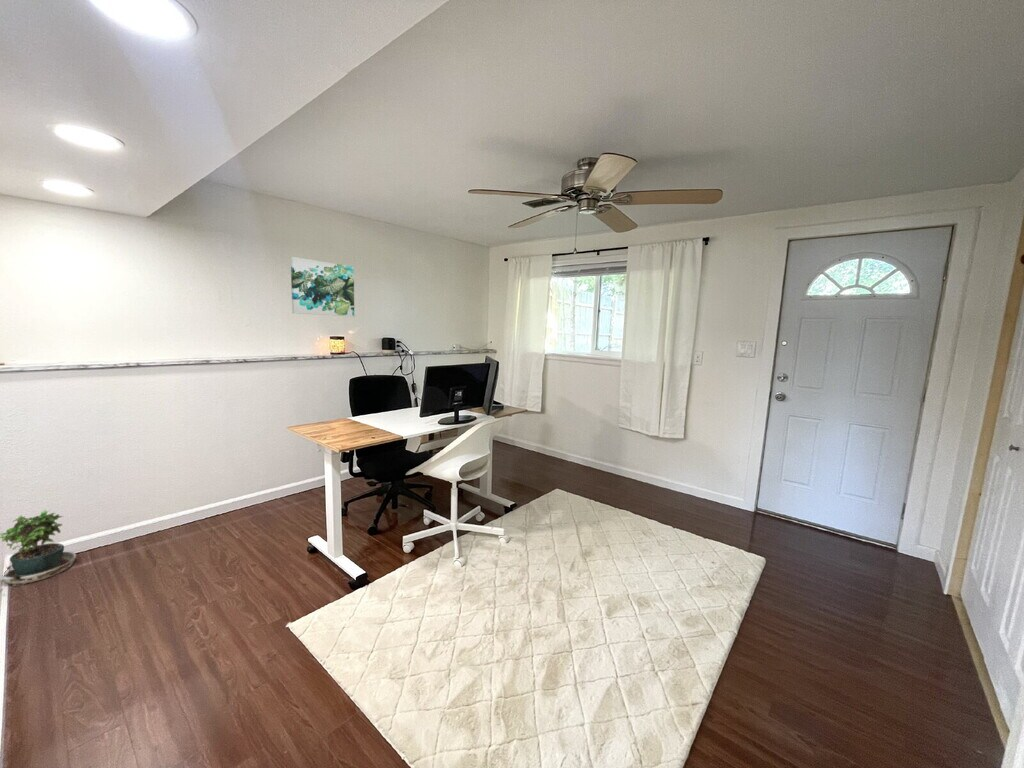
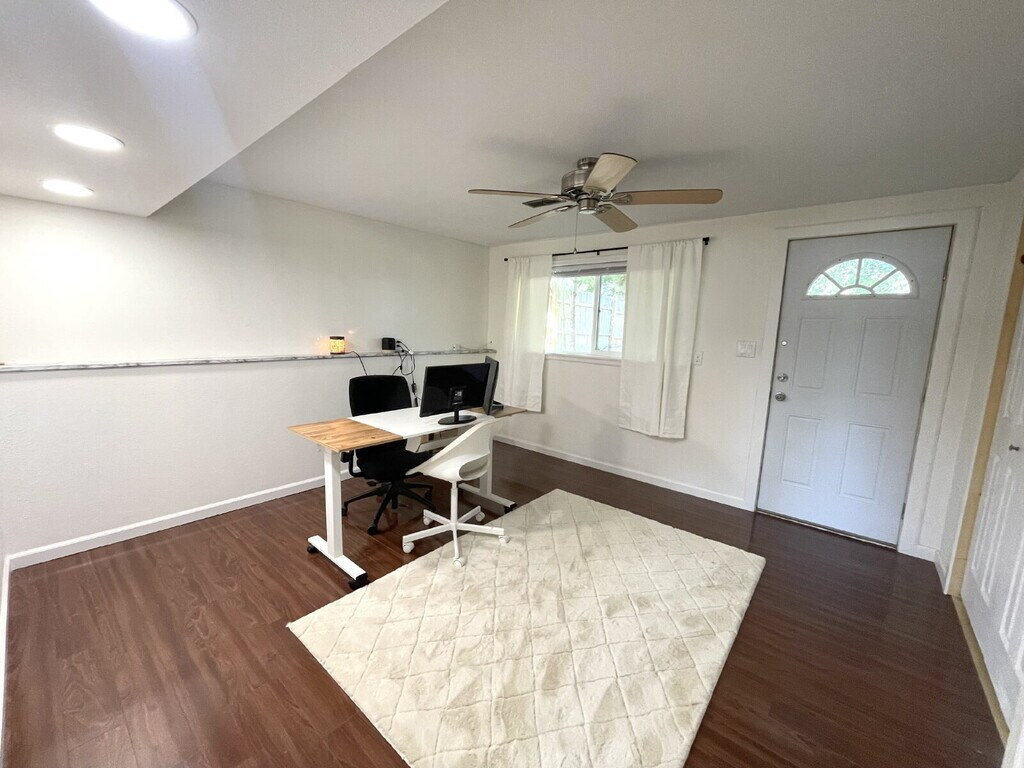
- wall art [290,256,355,318]
- potted plant [0,509,78,596]
